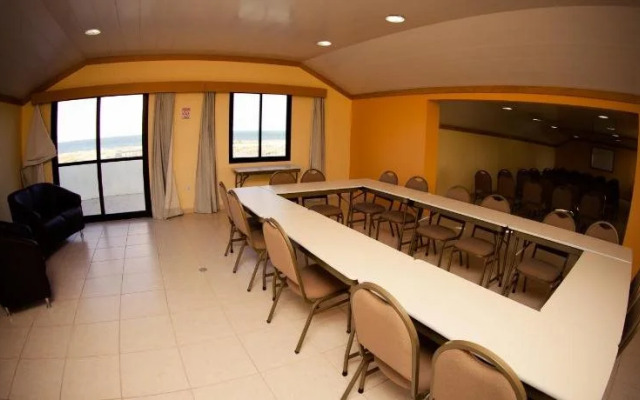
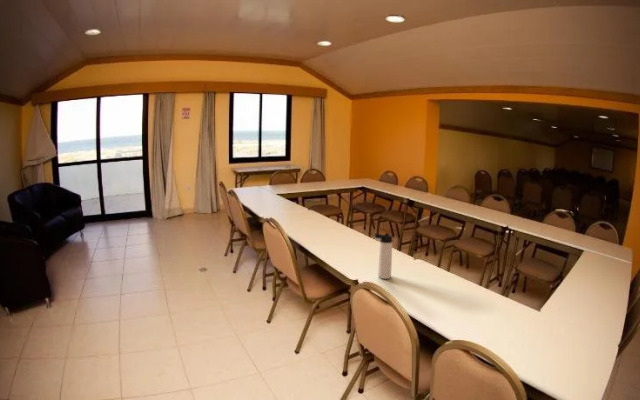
+ thermos bottle [373,232,393,280]
